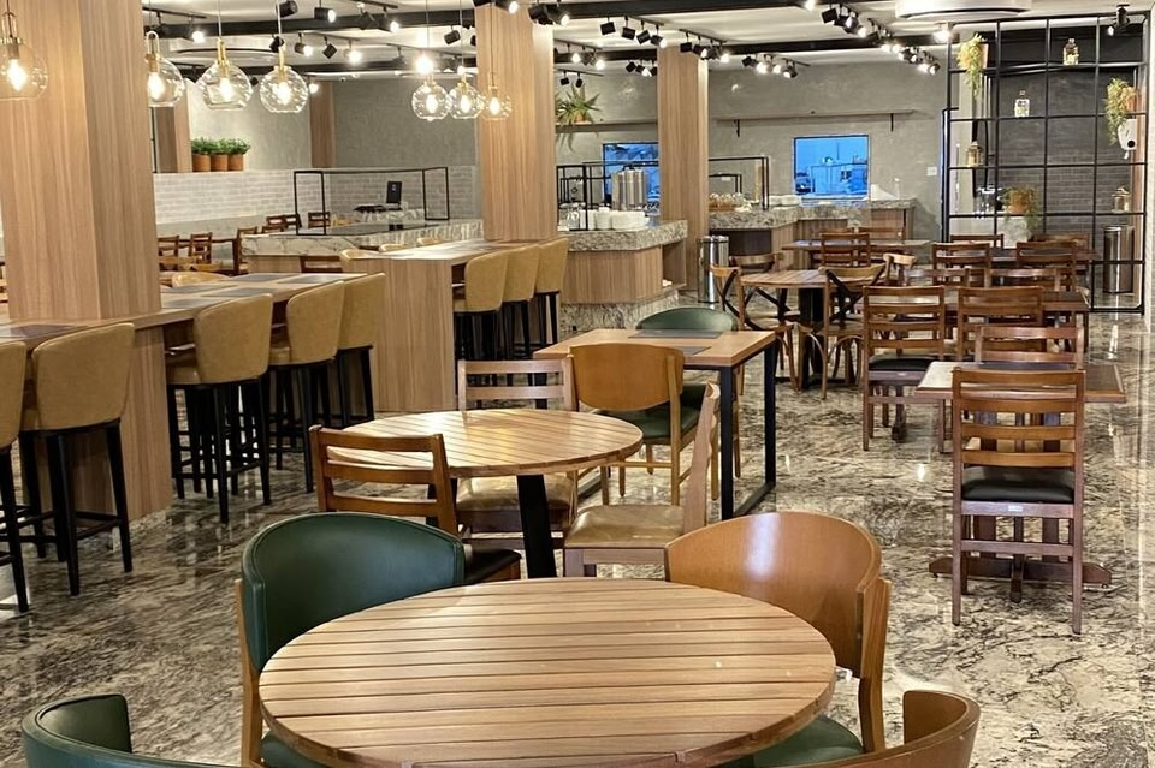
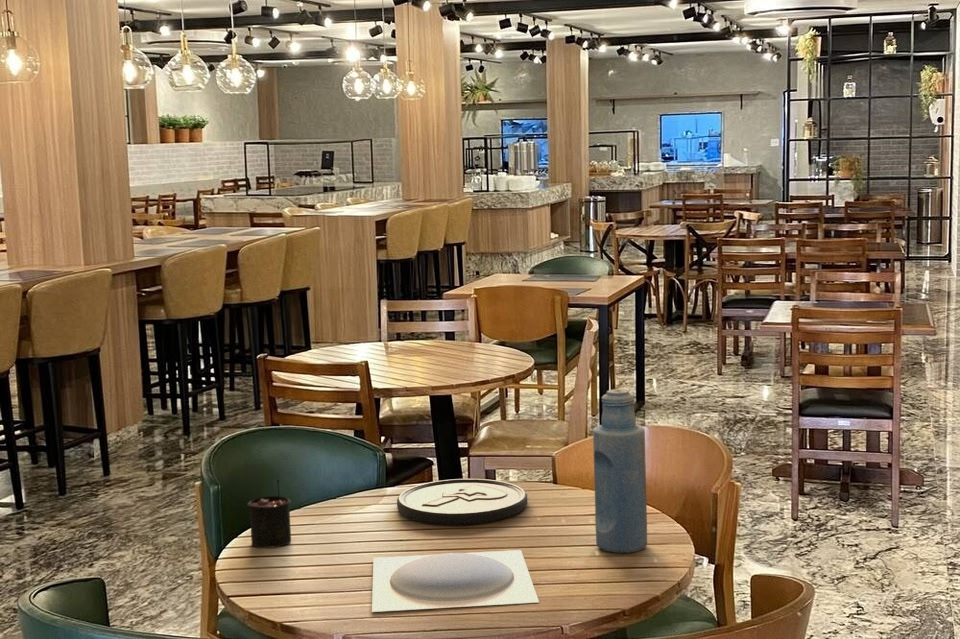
+ candle [246,479,292,549]
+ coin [396,478,528,526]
+ bottle [592,388,648,554]
+ plate [371,549,540,613]
